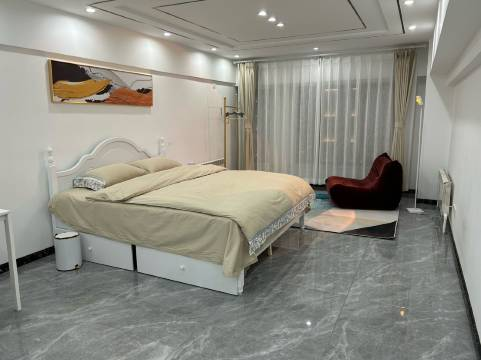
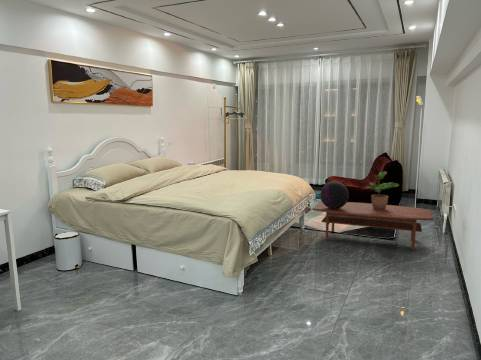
+ coffee table [312,200,435,251]
+ potted plant [361,171,400,210]
+ decorative sphere [319,181,350,209]
